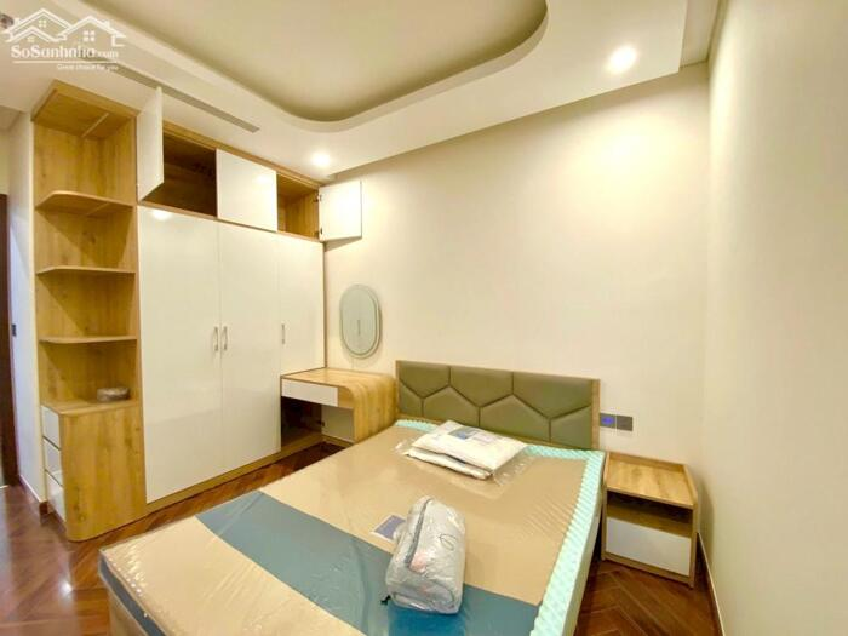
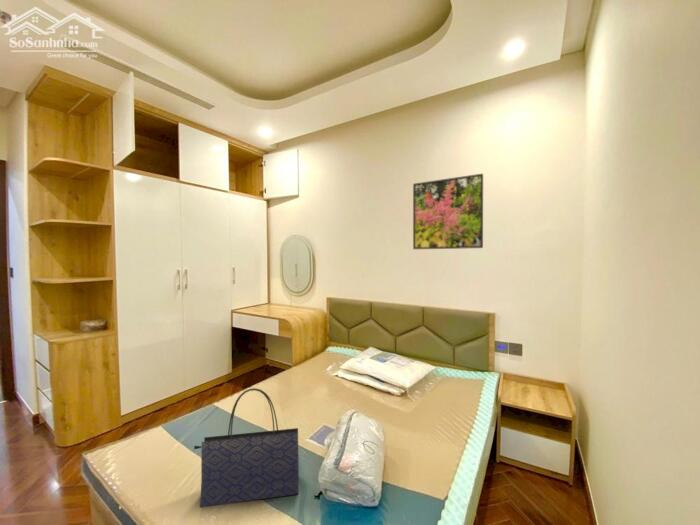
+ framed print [412,173,484,250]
+ tote bag [193,387,300,508]
